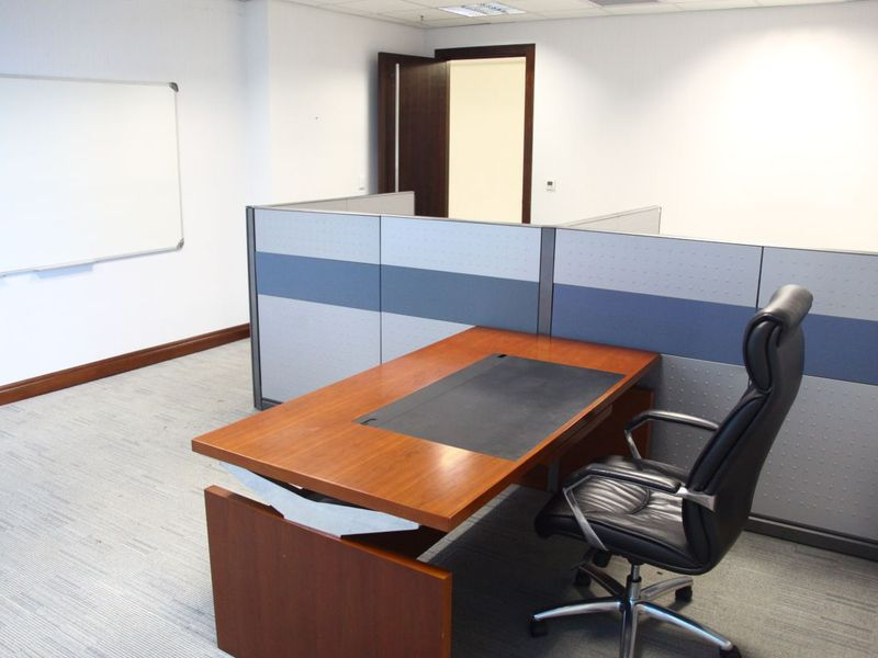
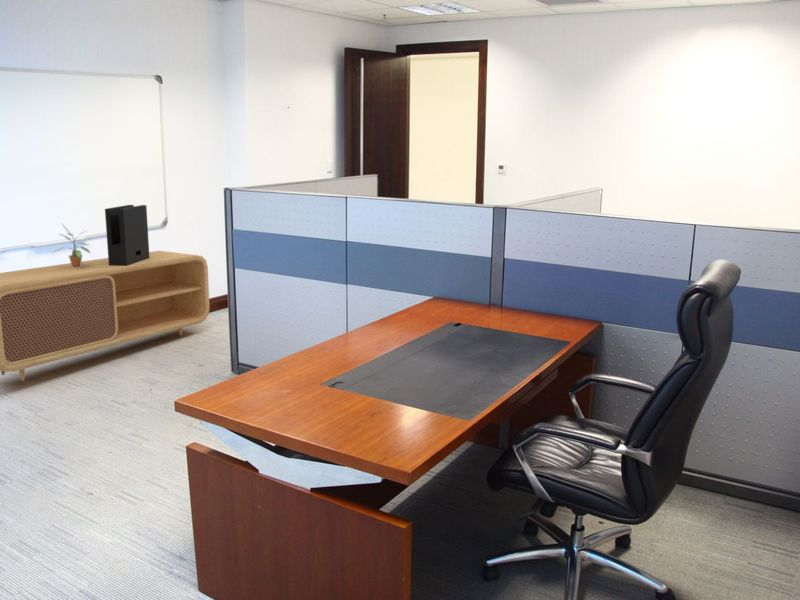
+ tv stand [0,250,211,382]
+ file holder [104,204,150,266]
+ potted plant [51,223,92,268]
